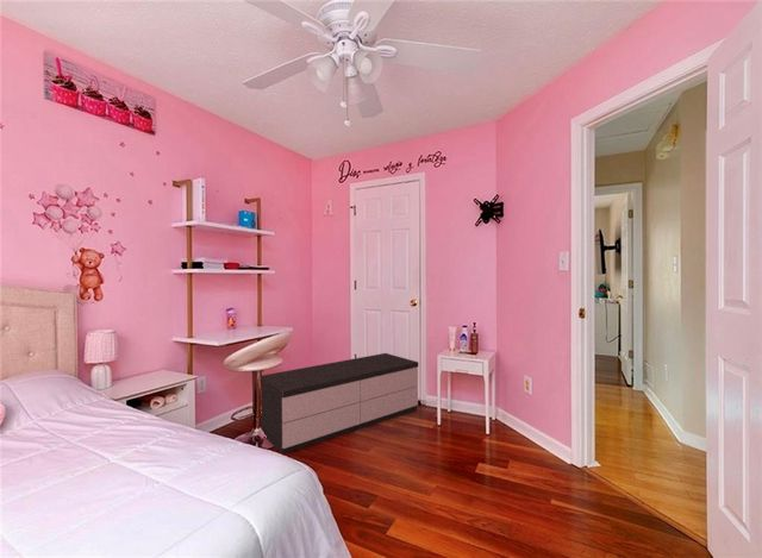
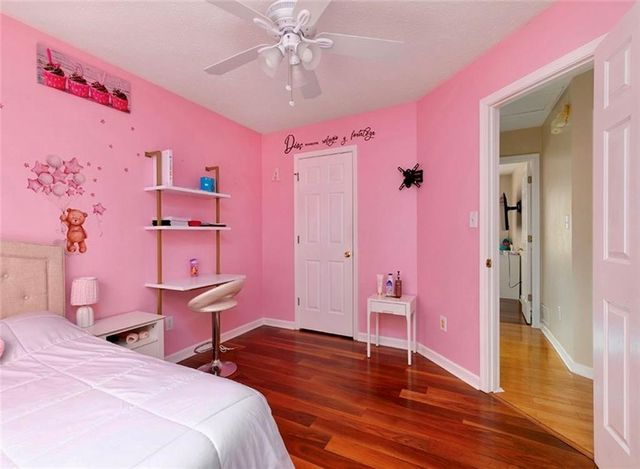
- storage bench [260,352,419,456]
